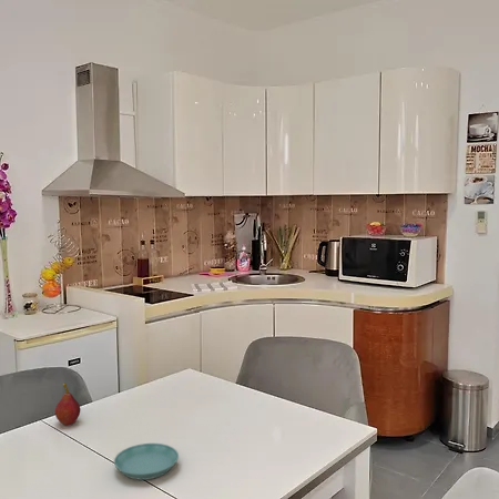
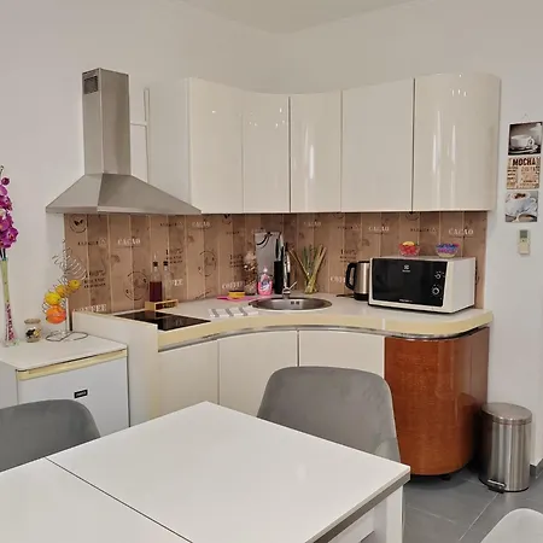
- fruit [54,383,82,426]
- saucer [113,442,180,481]
